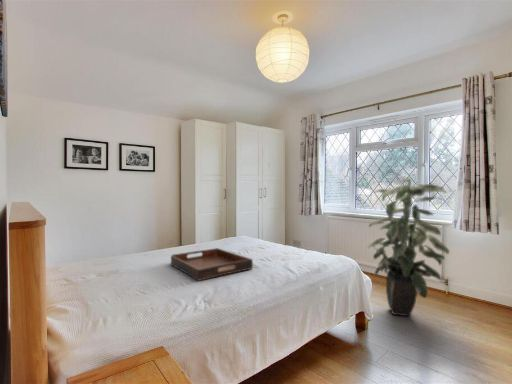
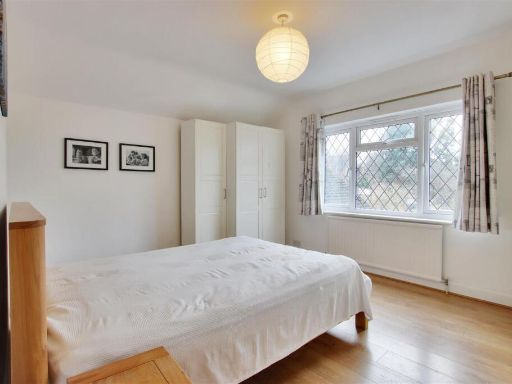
- serving tray [170,247,254,282]
- indoor plant [366,177,450,318]
